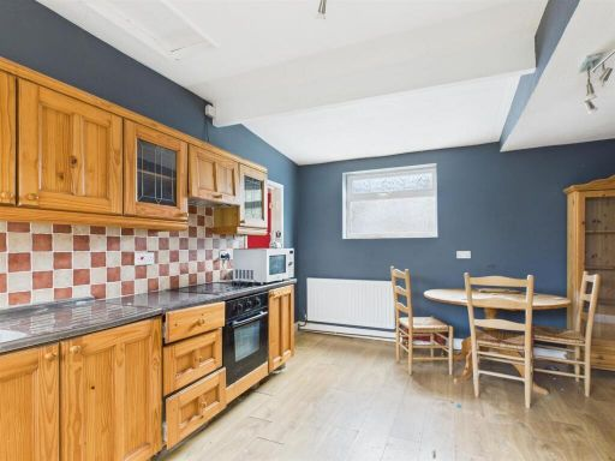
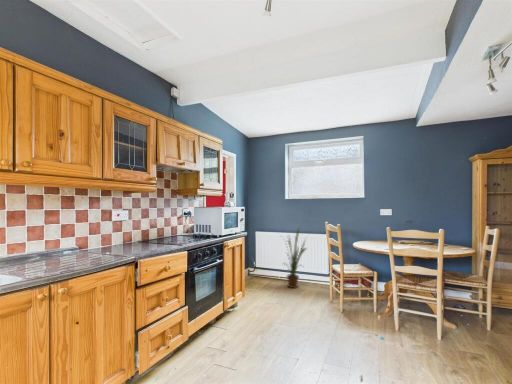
+ house plant [278,226,310,289]
